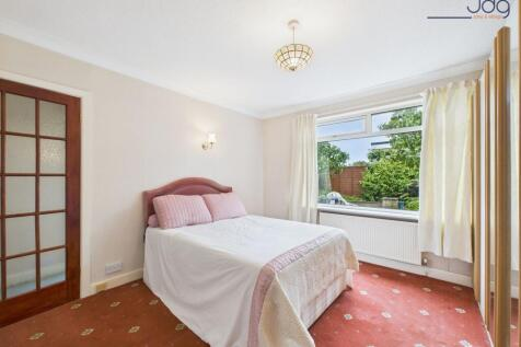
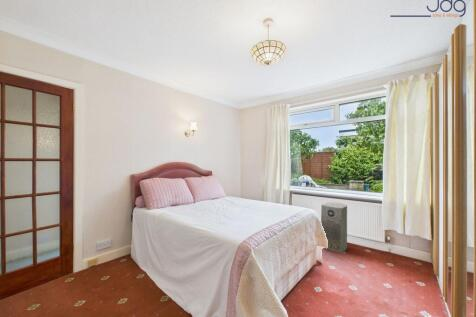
+ air purifier [320,201,348,254]
